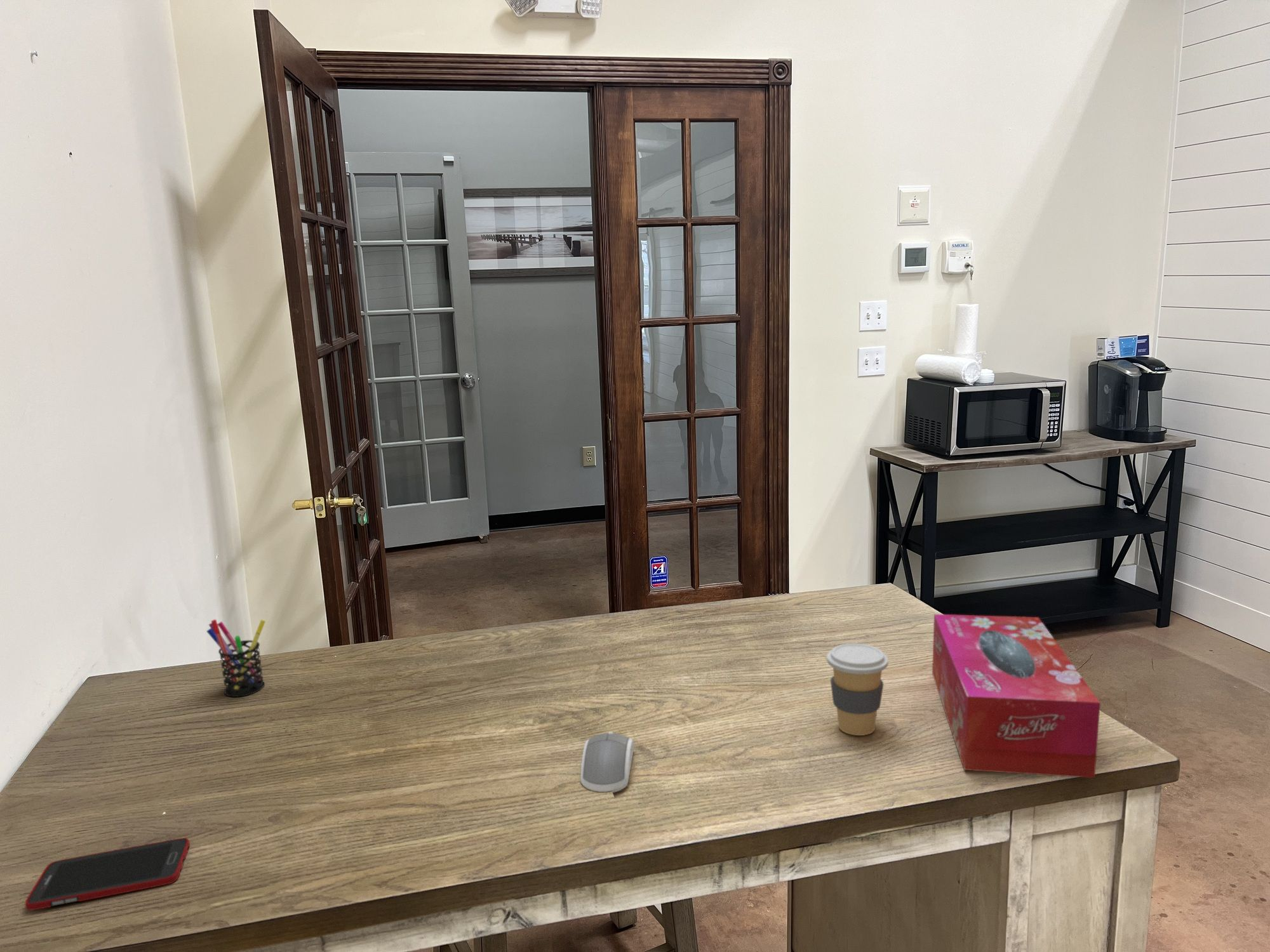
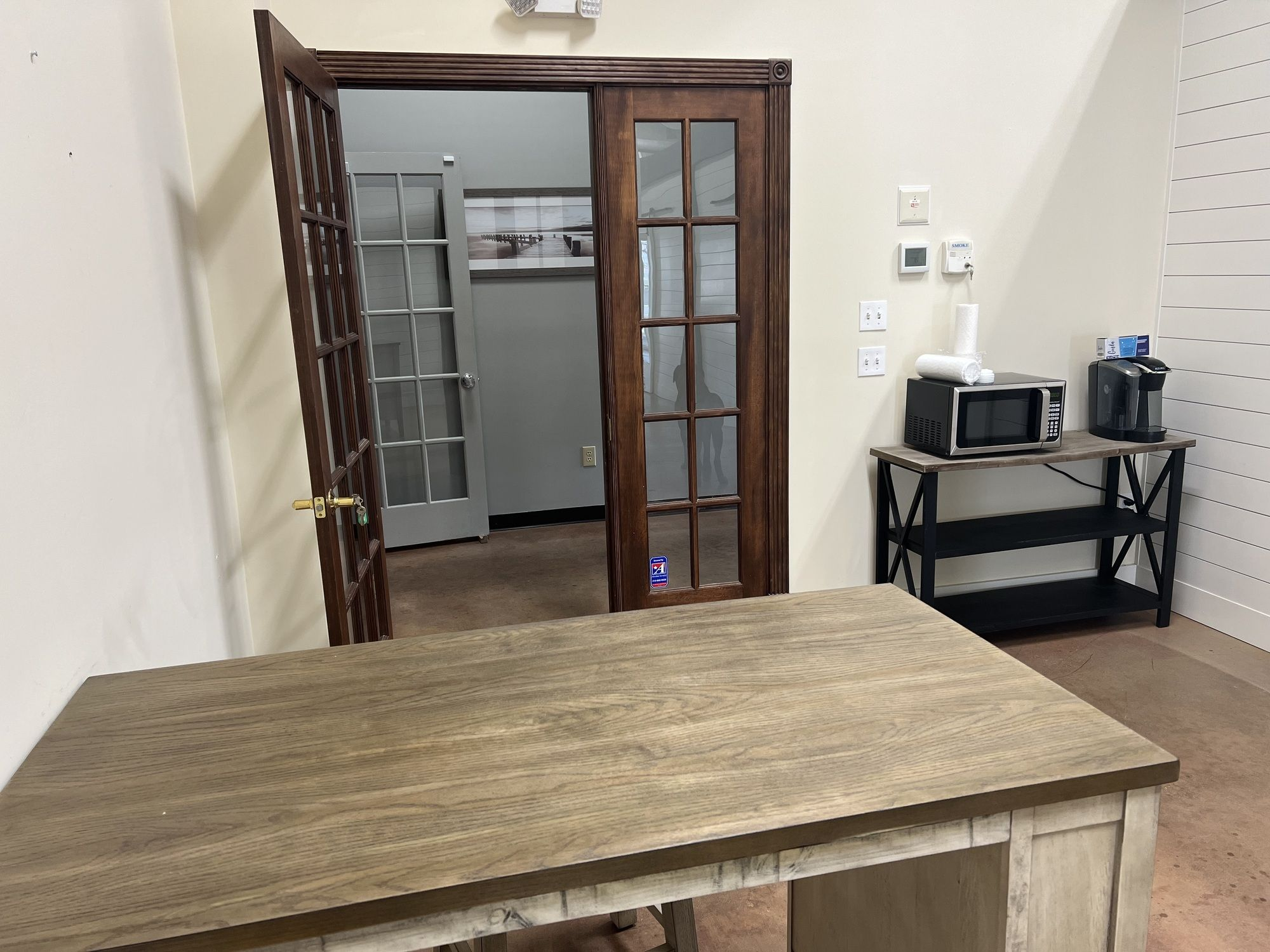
- coffee cup [826,643,889,736]
- computer mouse [580,732,635,793]
- pen holder [206,619,266,697]
- tissue box [932,614,1101,779]
- cell phone [25,837,190,911]
